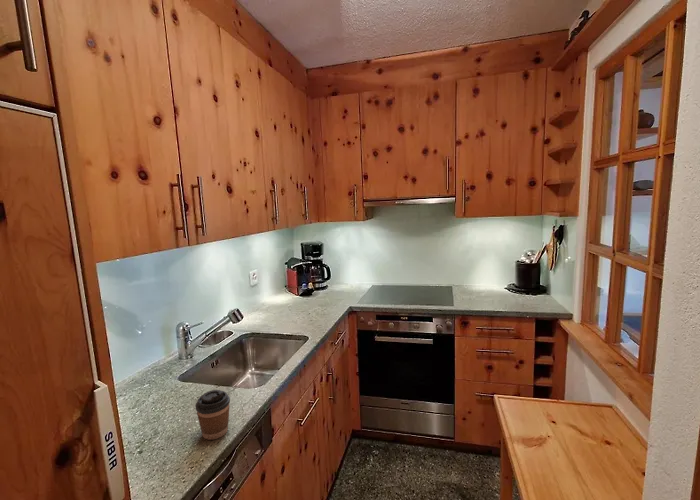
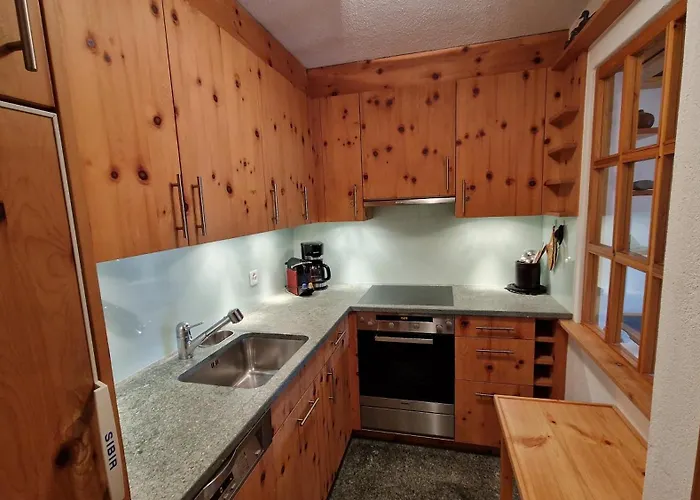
- coffee cup [194,389,231,441]
